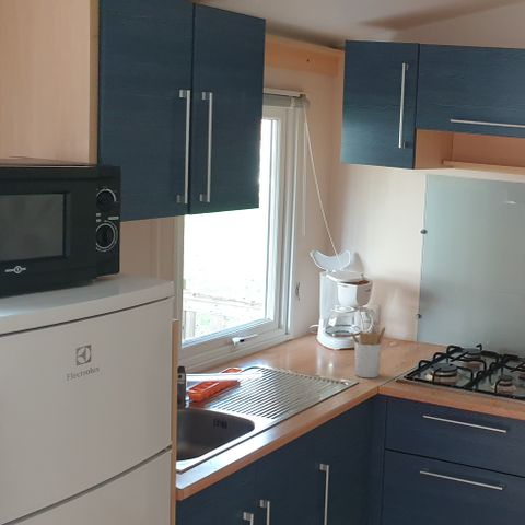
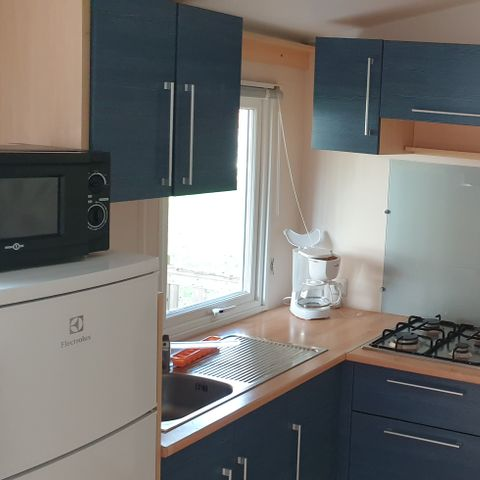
- utensil holder [349,326,386,378]
